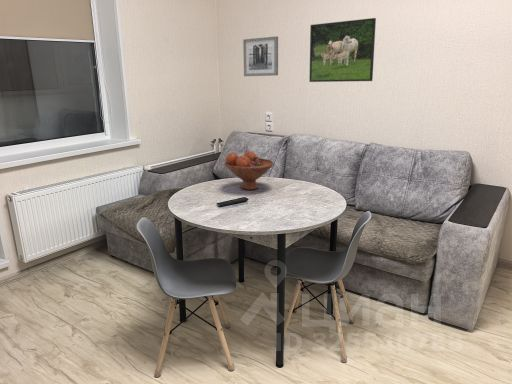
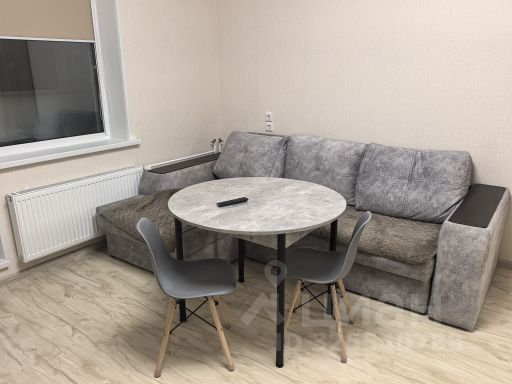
- wall art [242,35,279,77]
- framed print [308,17,377,83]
- fruit bowl [223,150,275,191]
